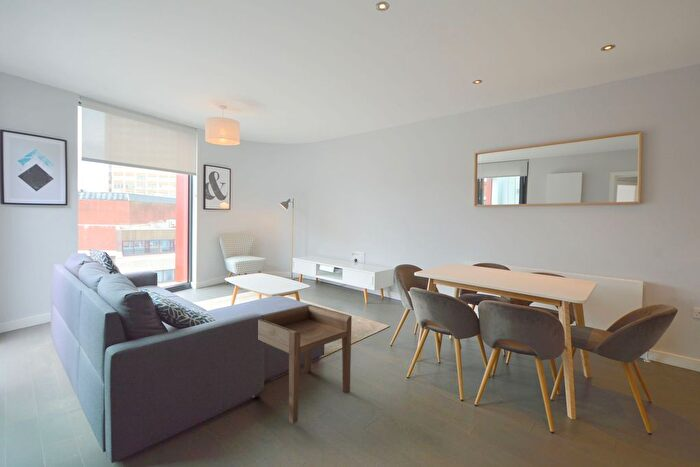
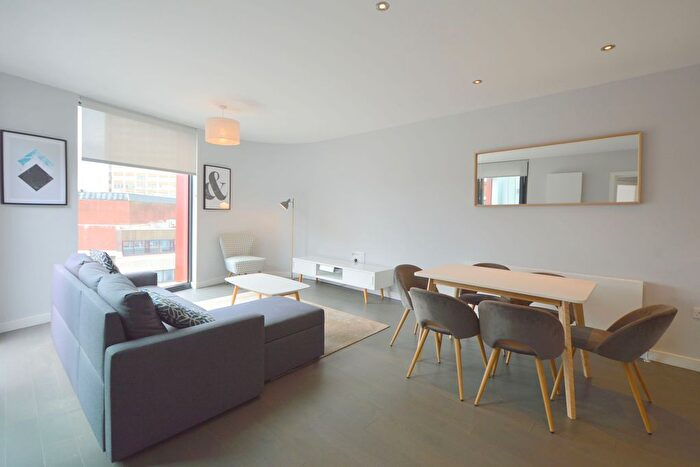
- side table [251,304,353,425]
